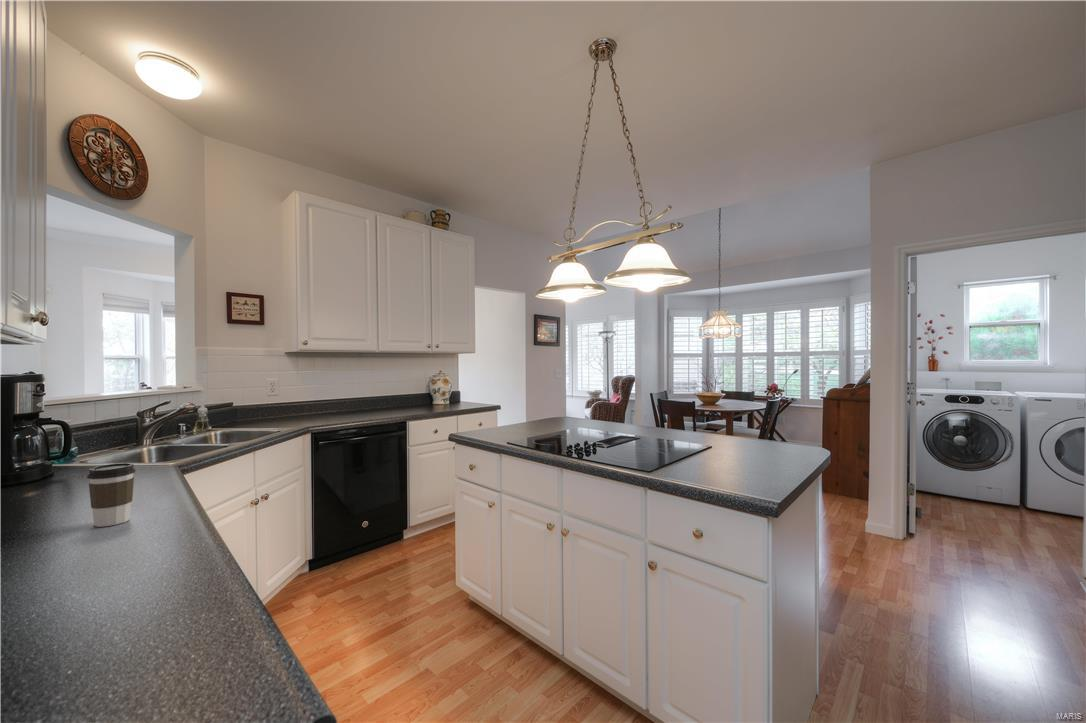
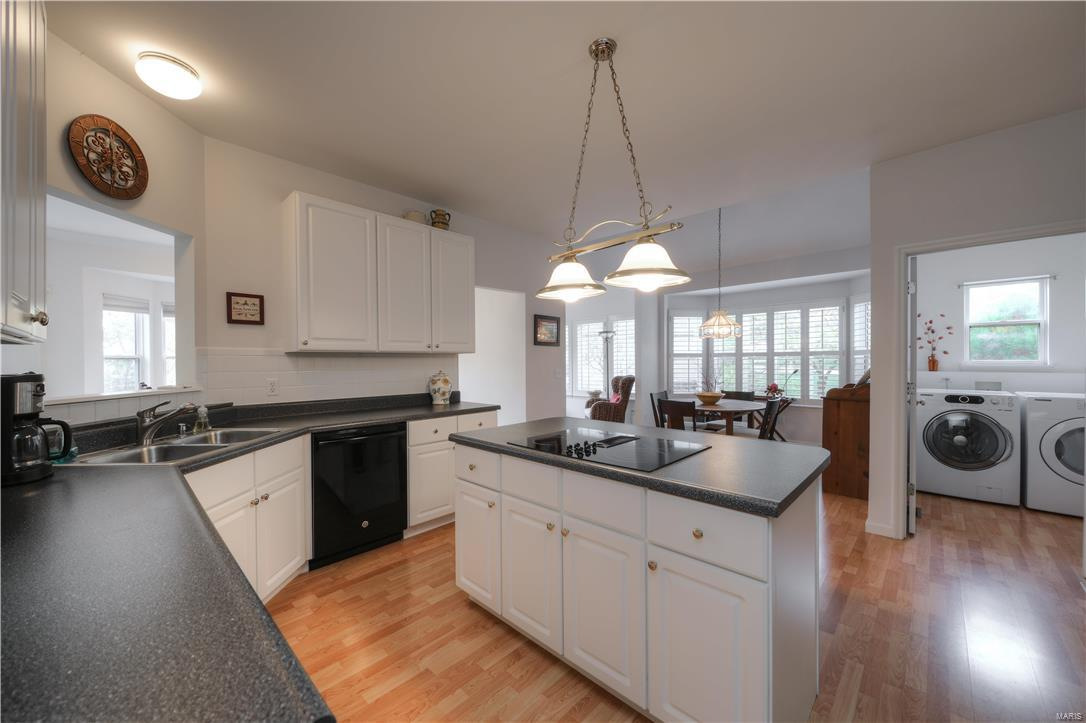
- coffee cup [86,462,136,528]
